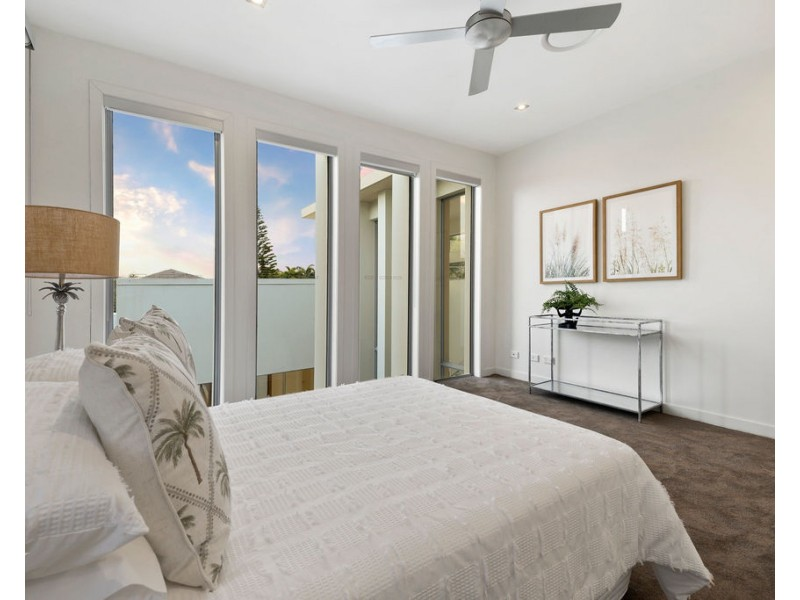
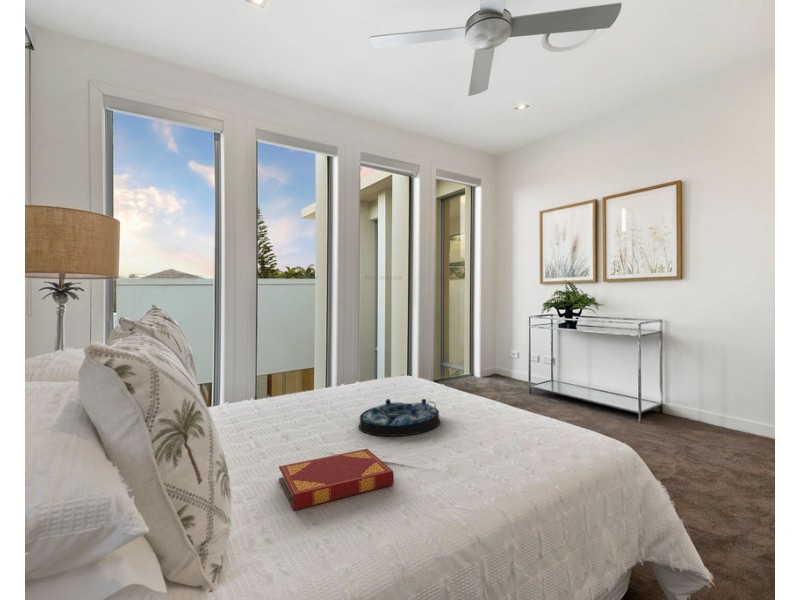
+ hardback book [278,448,395,511]
+ serving tray [357,398,441,437]
